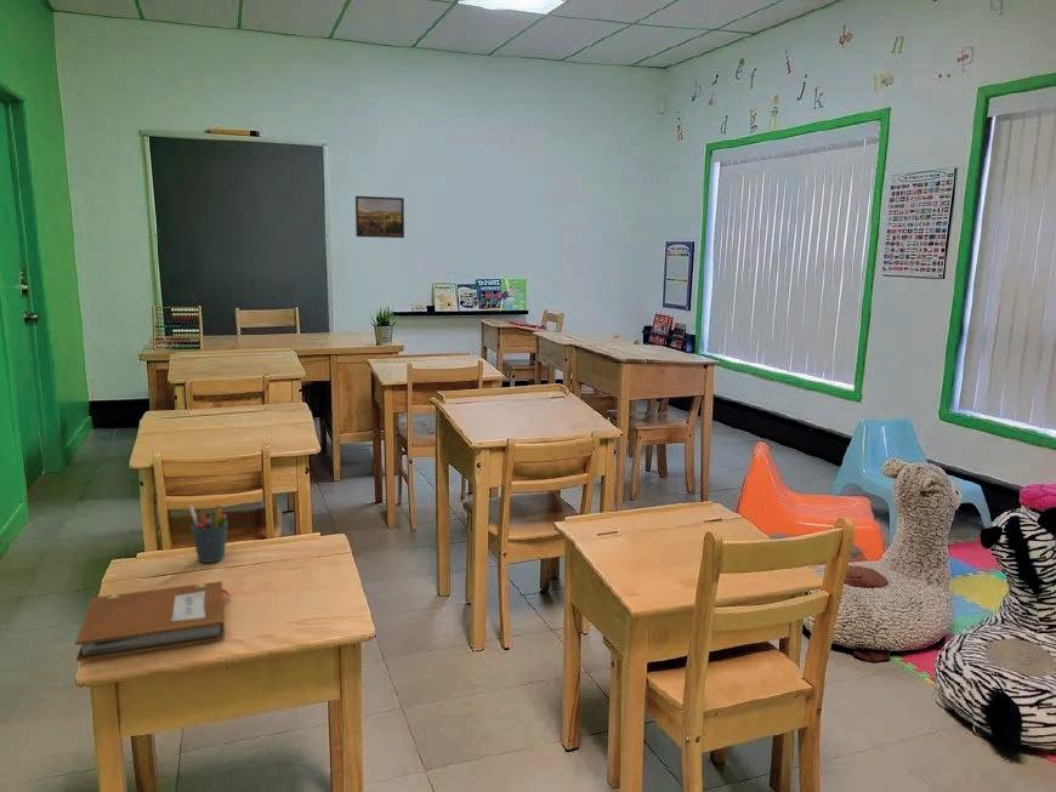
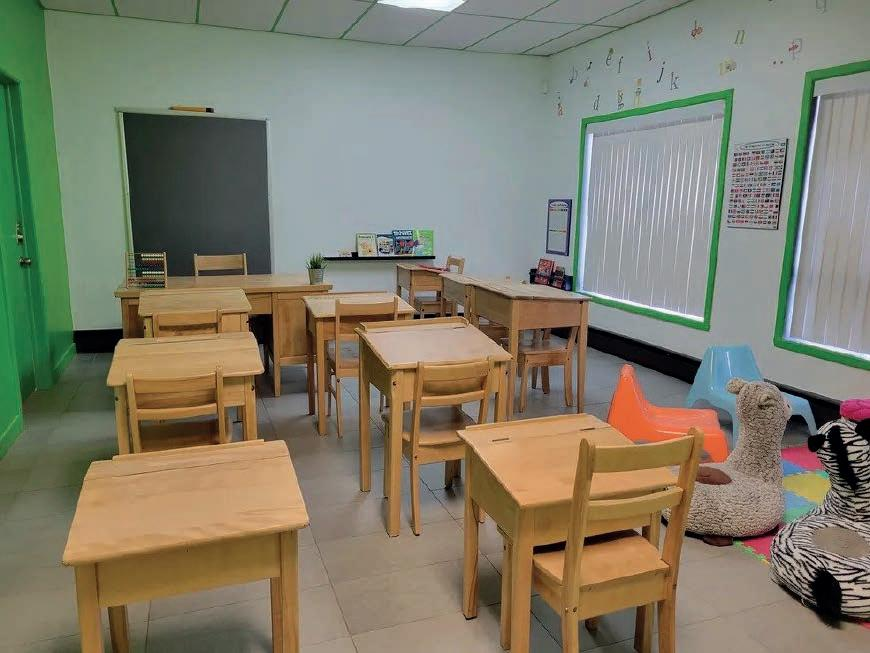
- notebook [74,580,232,662]
- pen holder [187,503,229,564]
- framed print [354,195,405,239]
